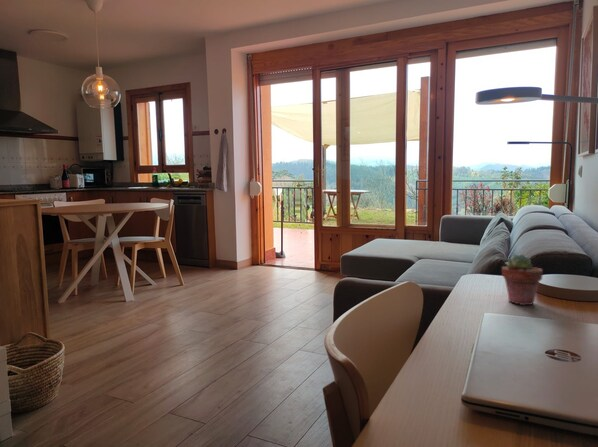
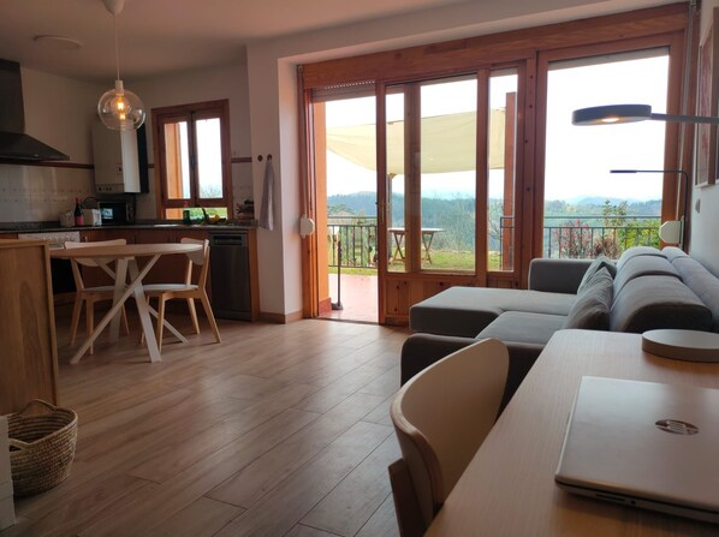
- potted succulent [501,253,544,306]
